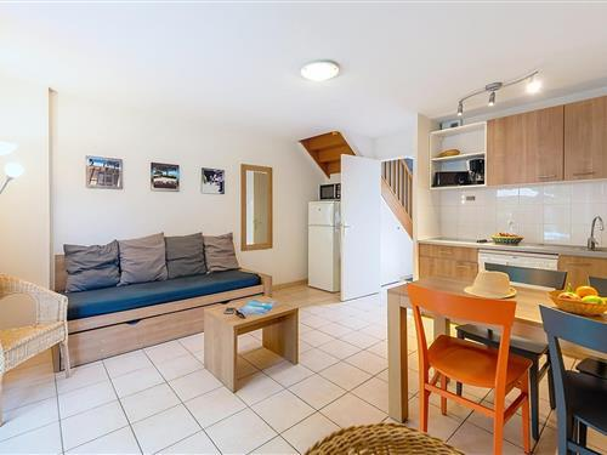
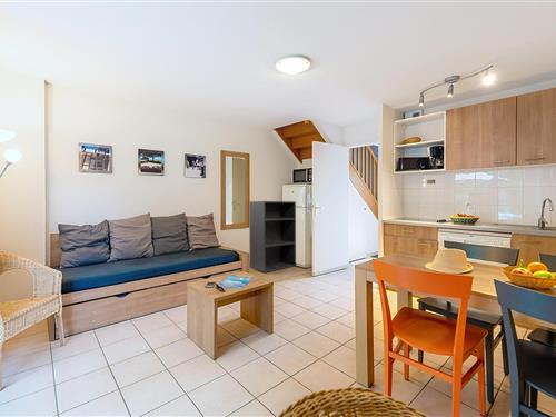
+ bookshelf [248,200,297,274]
